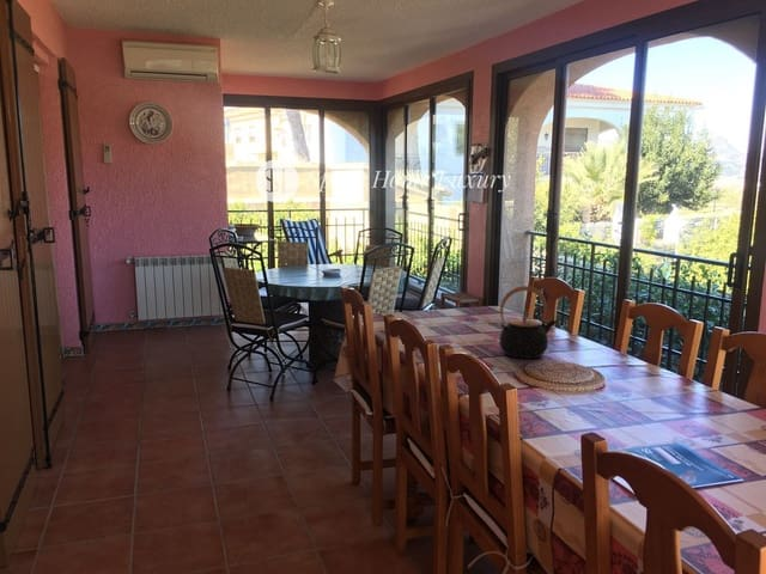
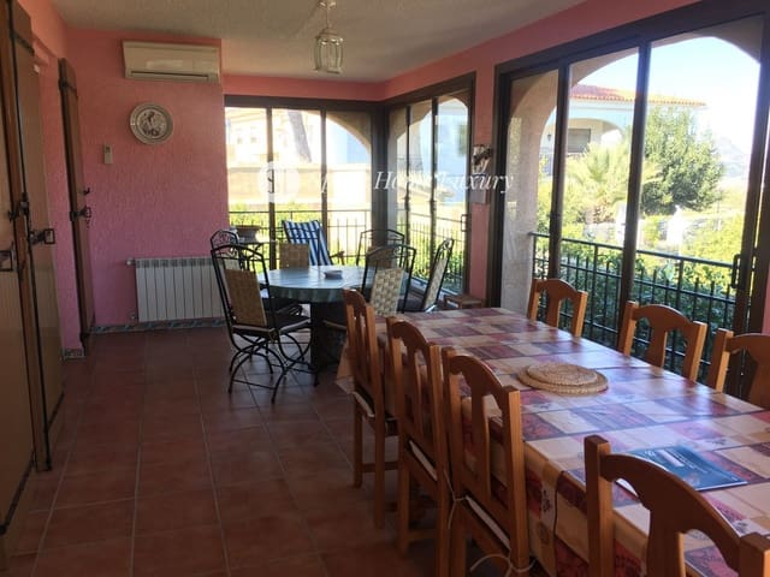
- teapot [498,285,559,360]
